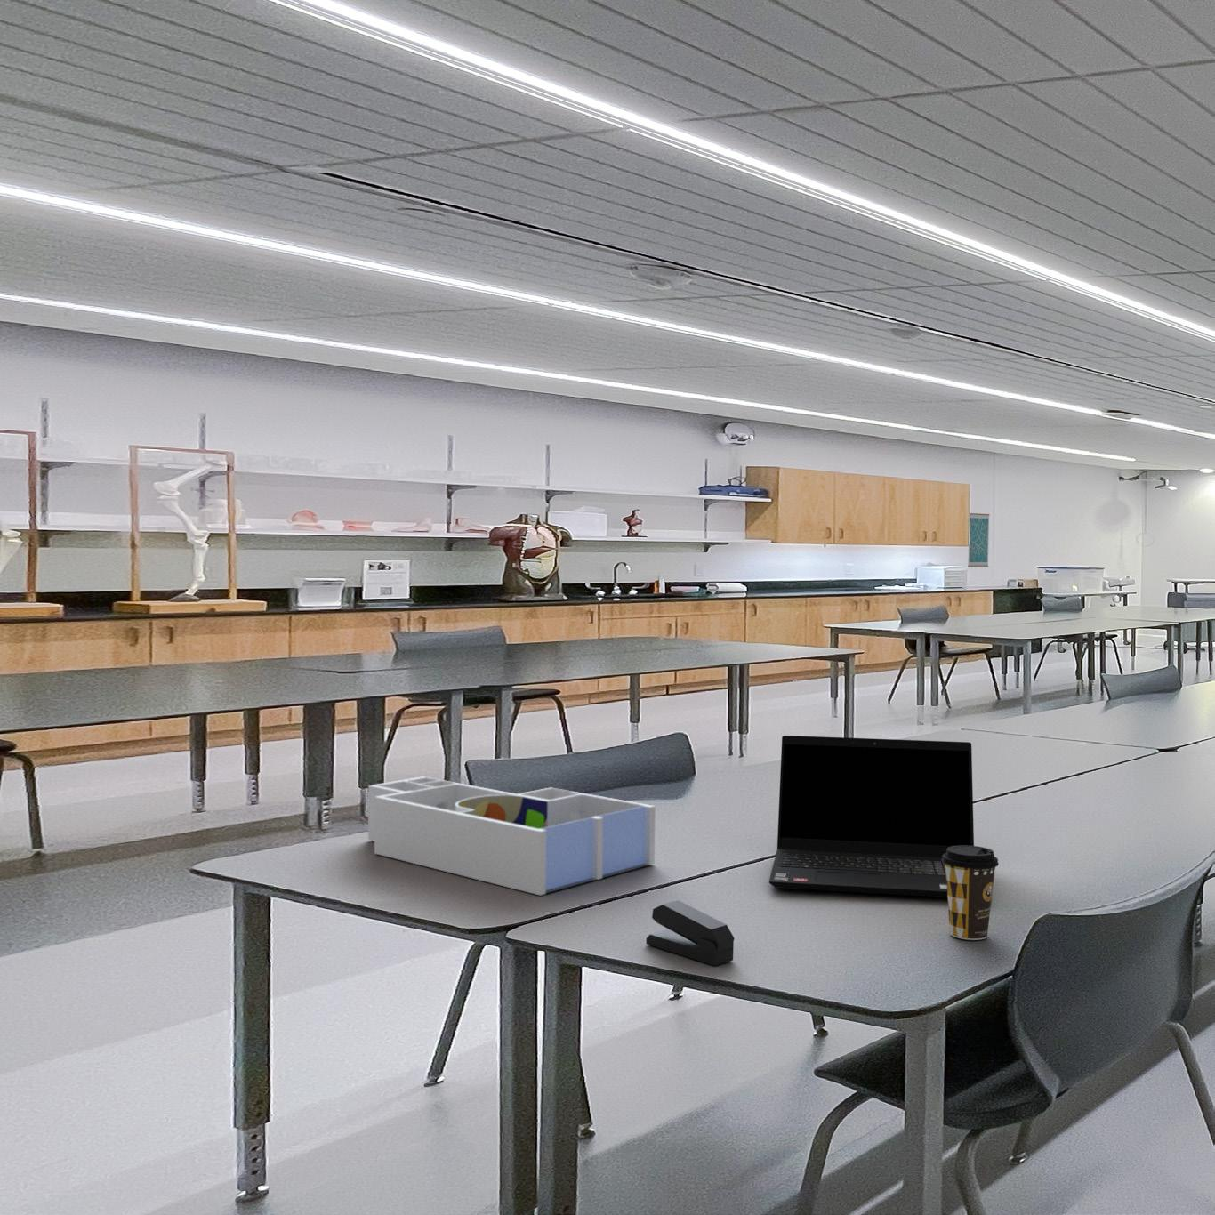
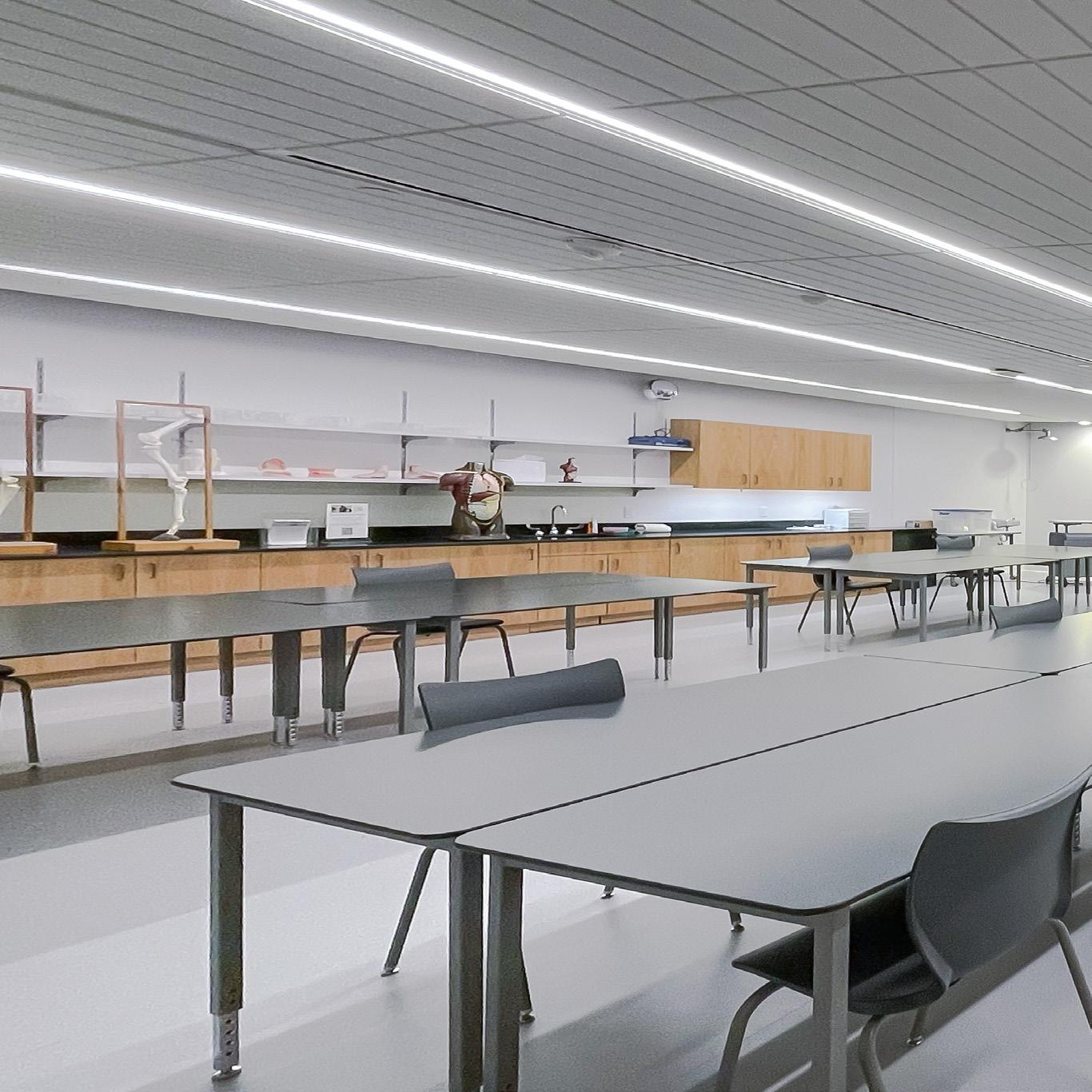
- laptop computer [769,734,975,898]
- coffee cup [942,844,1000,941]
- stapler [645,899,735,967]
- desk organizer [367,776,656,897]
- wall art [967,512,990,567]
